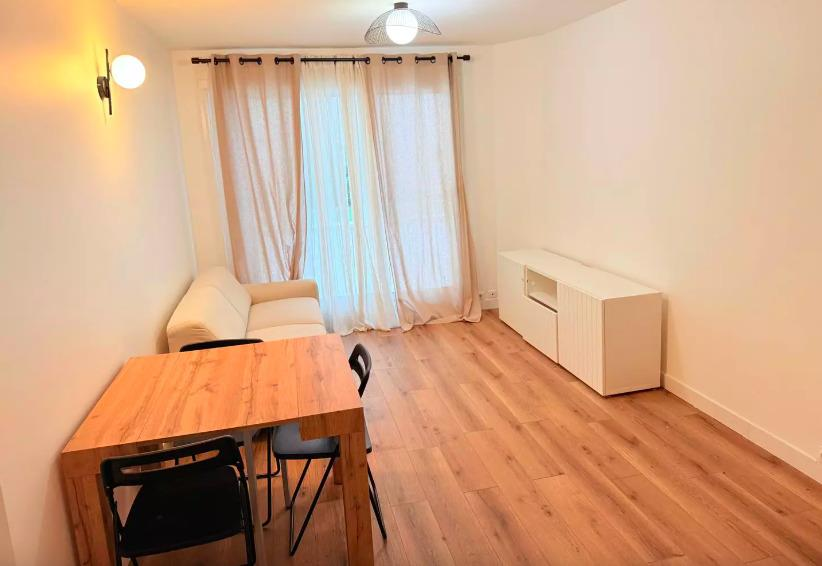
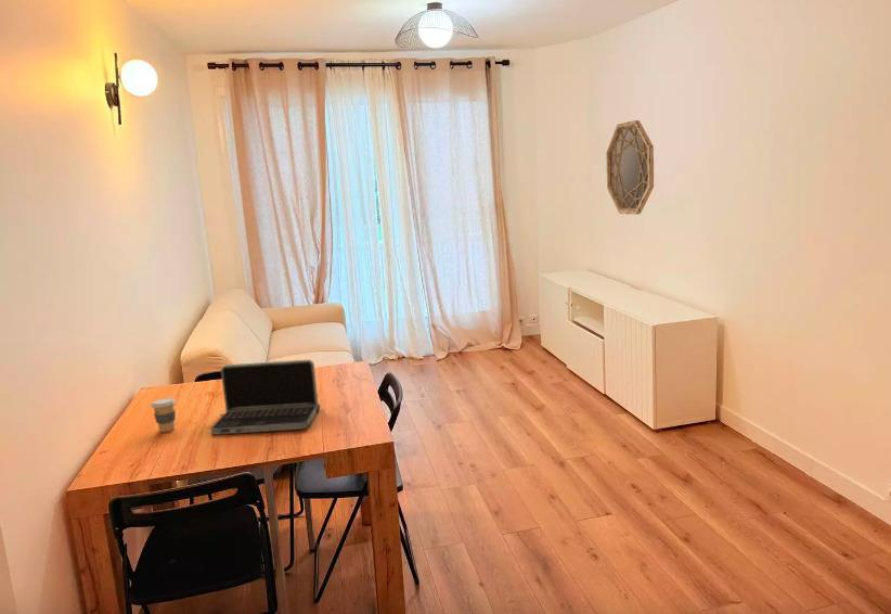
+ laptop [210,359,321,436]
+ coffee cup [150,397,177,433]
+ home mirror [606,119,655,216]
